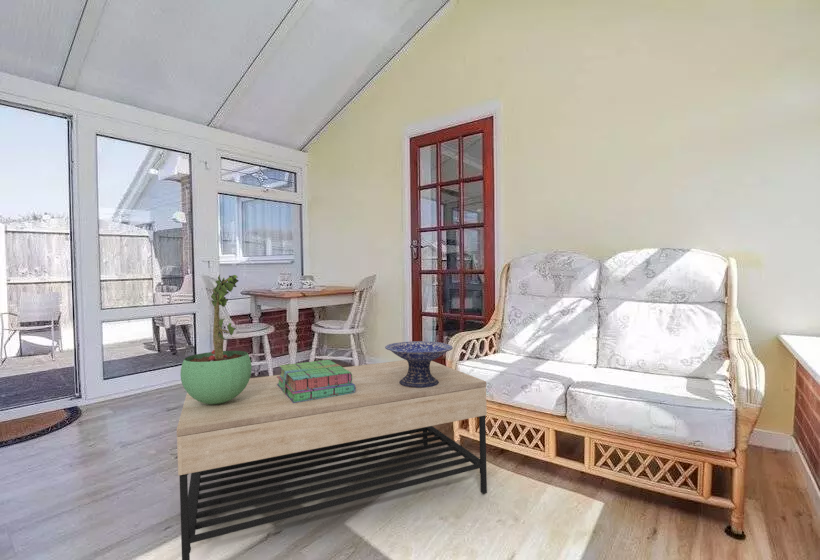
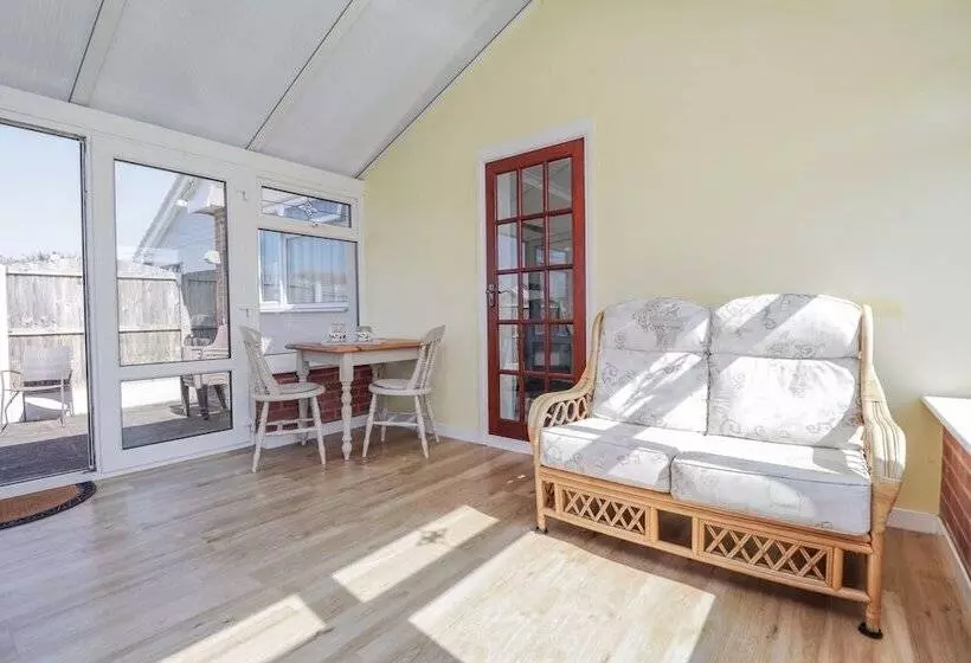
- stack of books [277,359,356,403]
- potted plant [179,274,252,404]
- decorative bowl [384,340,454,388]
- coffee table [176,359,488,560]
